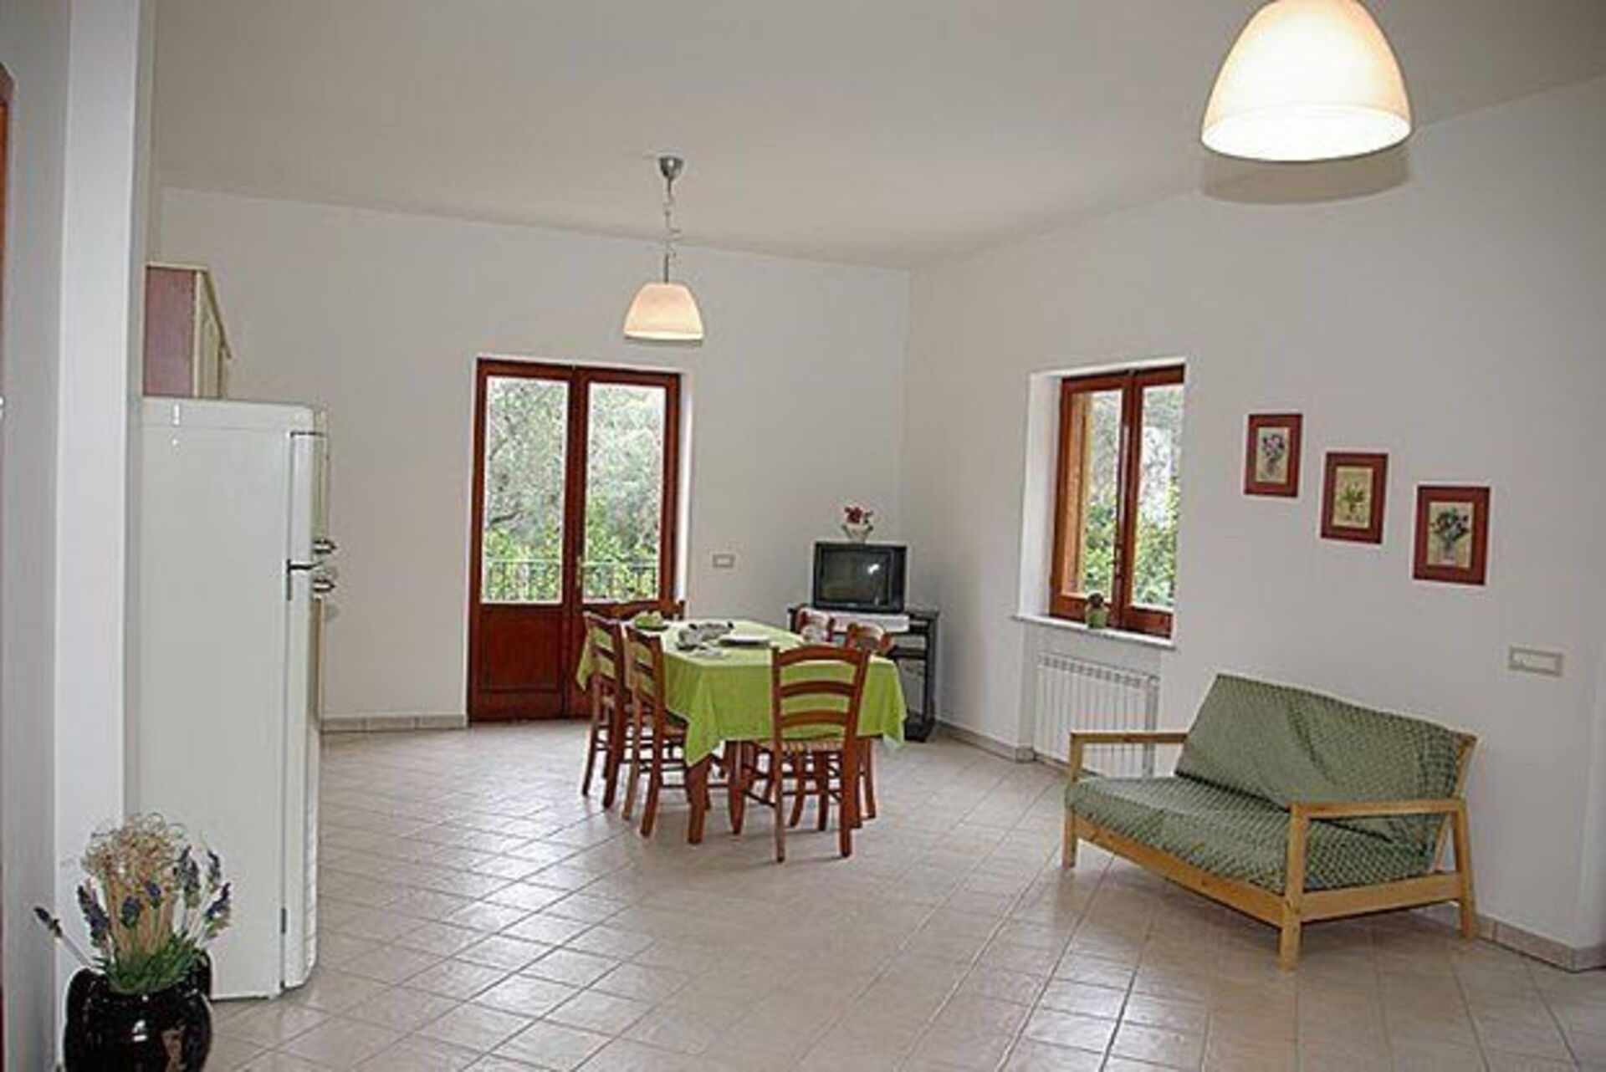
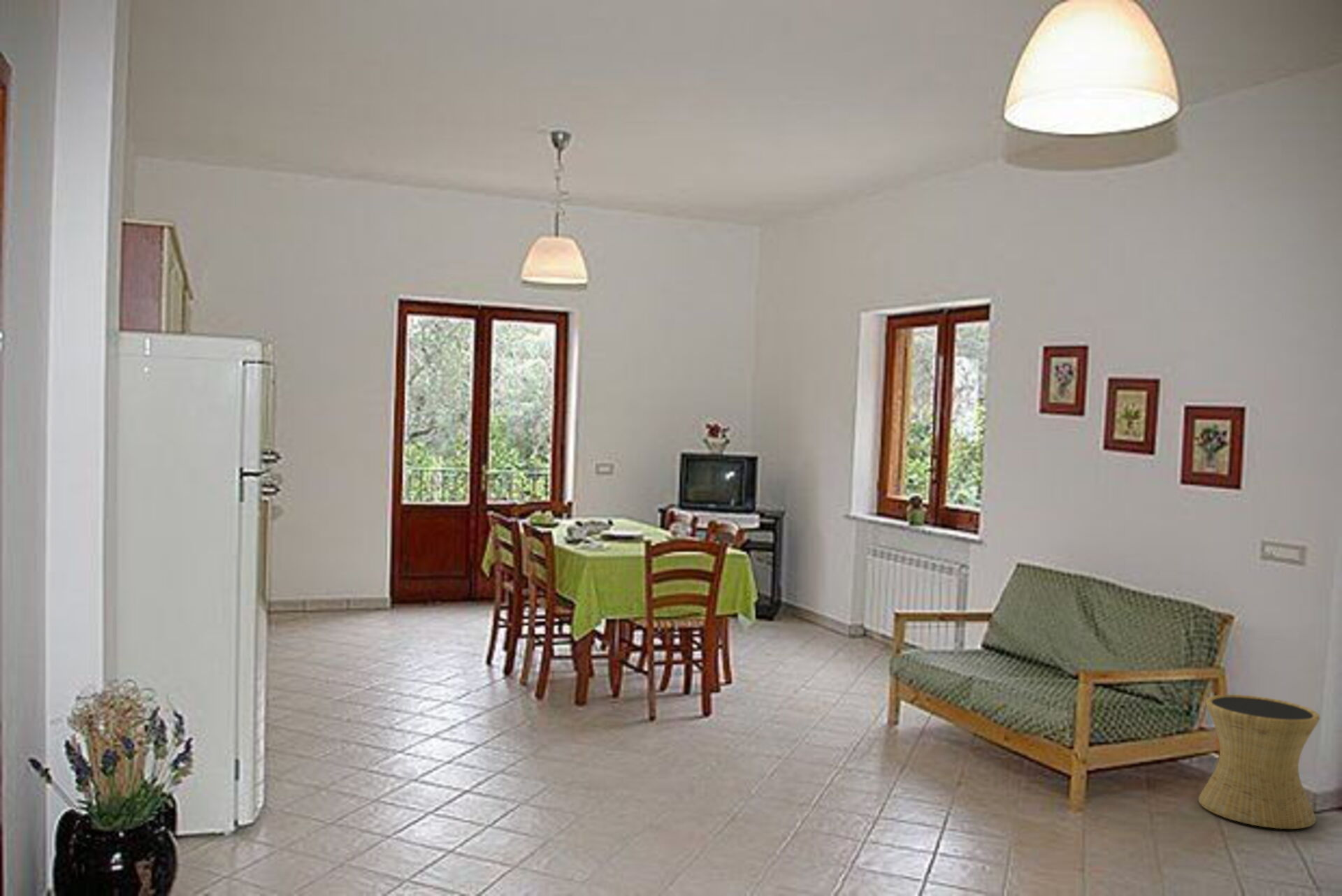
+ side table [1198,694,1321,830]
